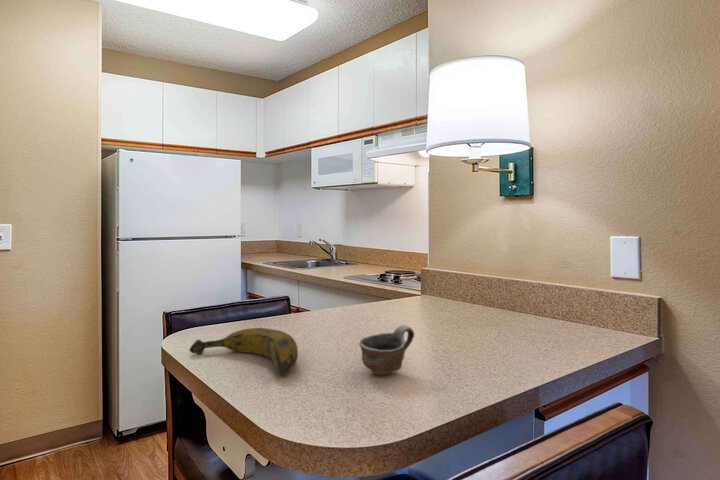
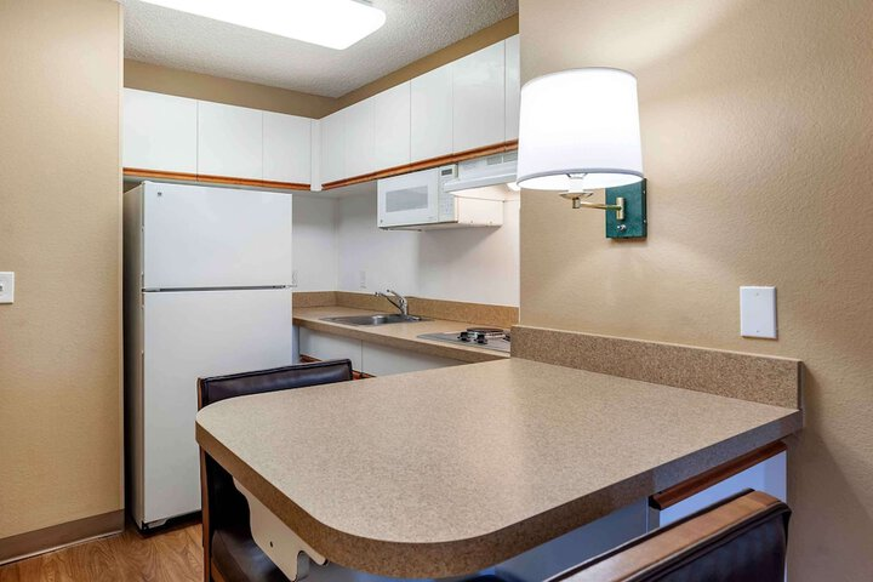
- cup [358,324,415,376]
- banana [189,327,299,375]
